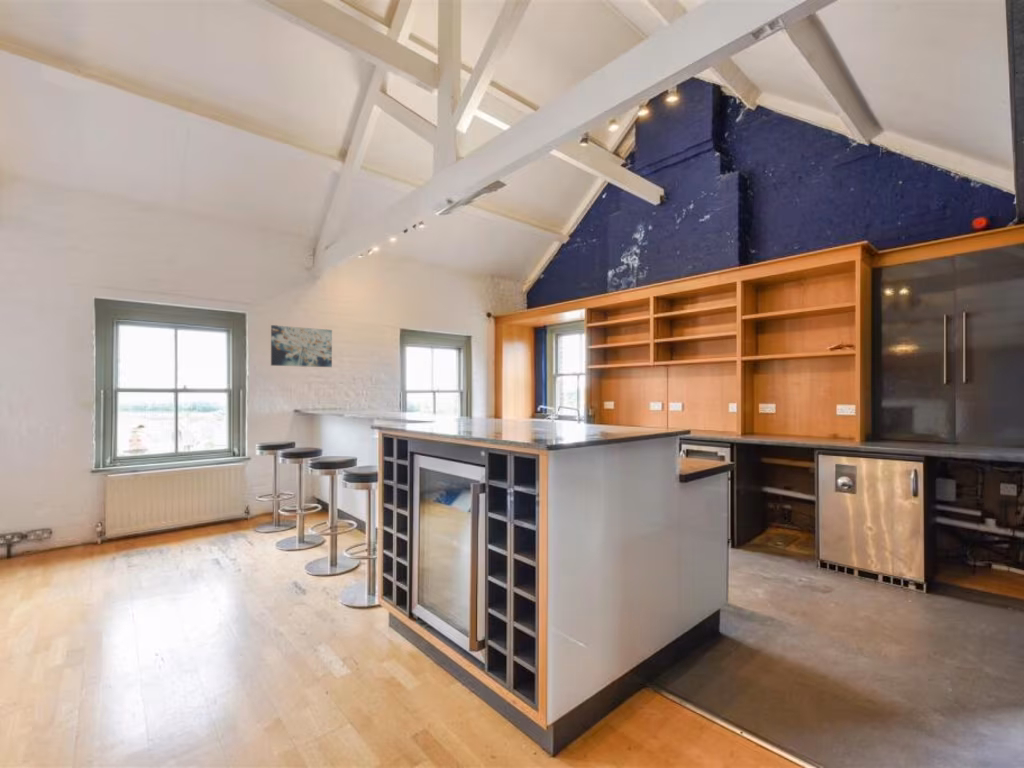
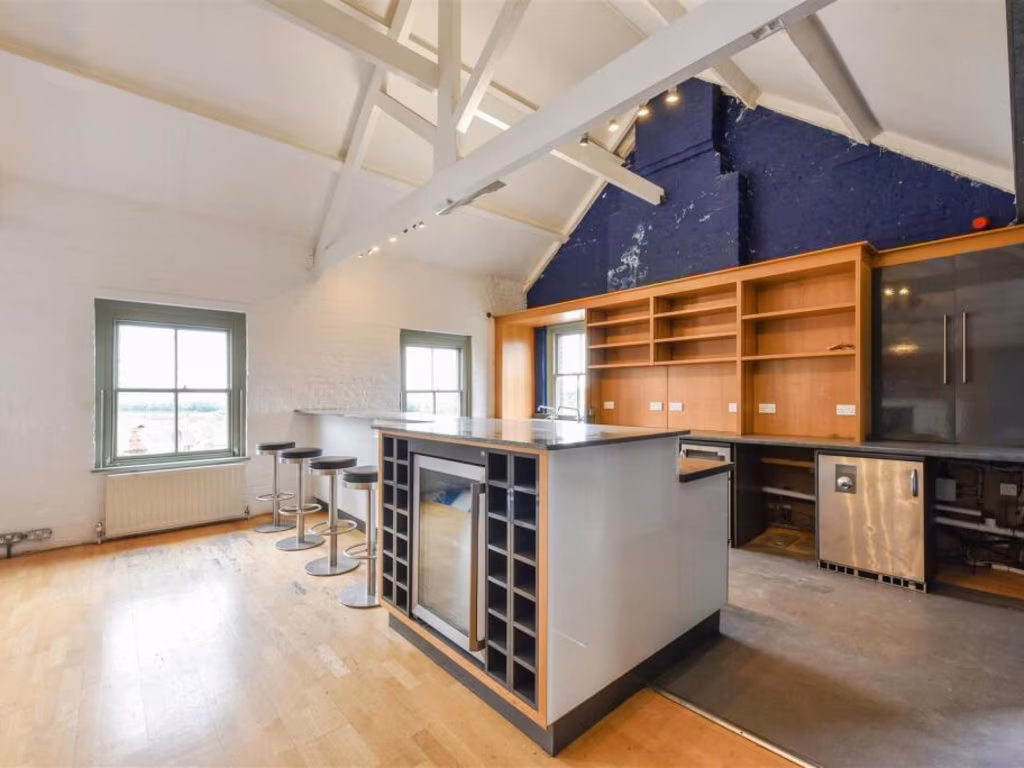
- wall art [270,324,333,368]
